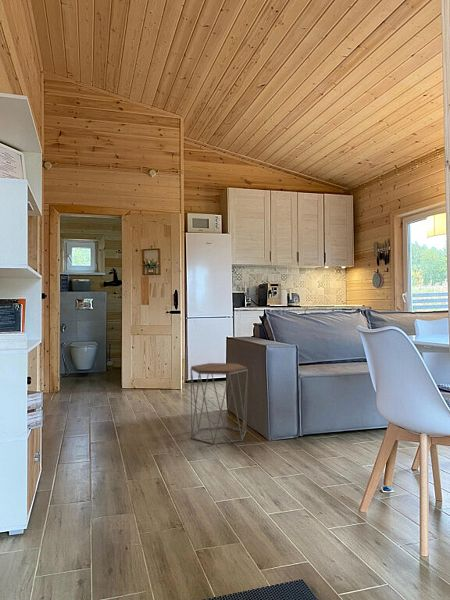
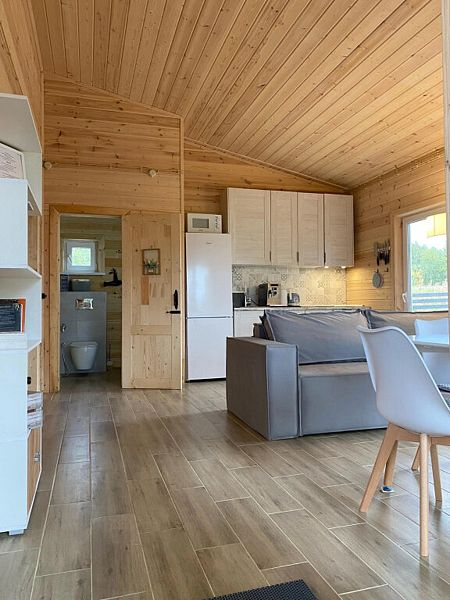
- side table [190,362,249,445]
